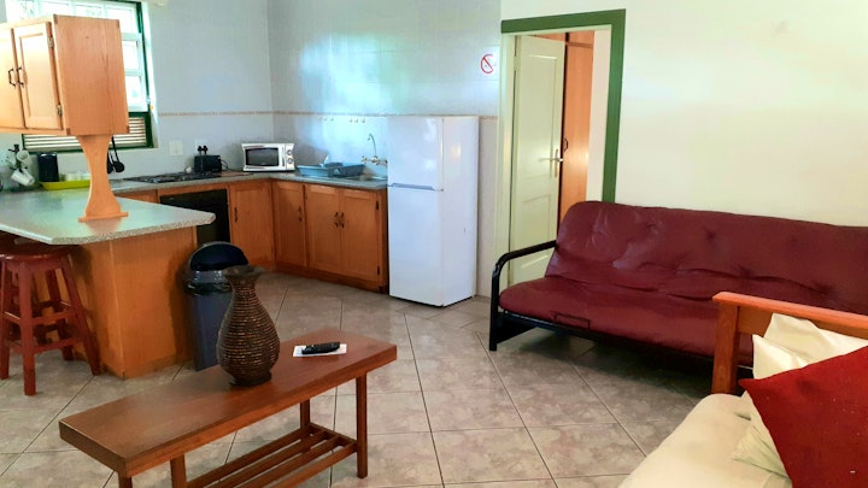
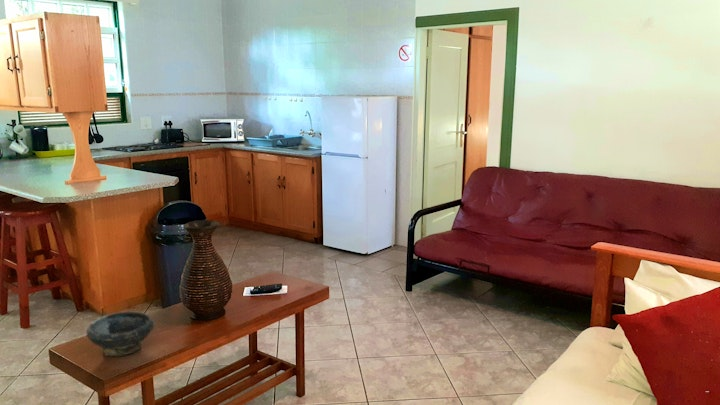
+ bowl [85,311,155,357]
